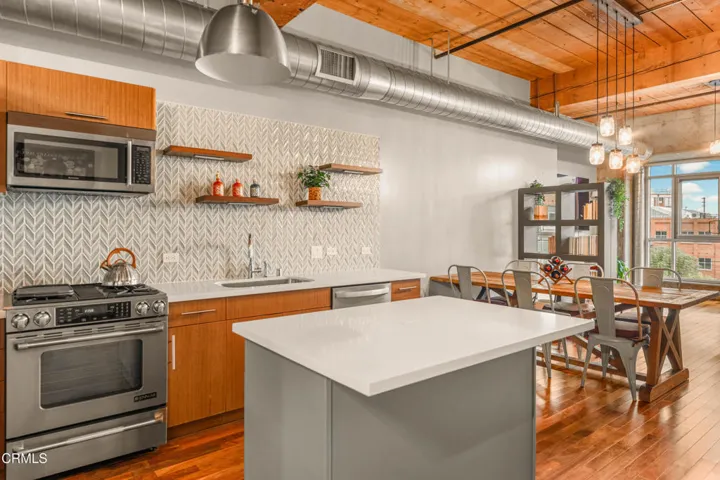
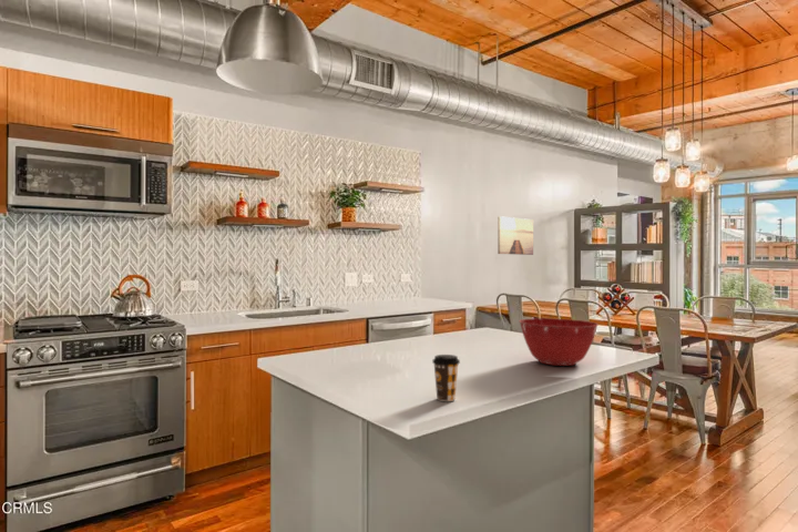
+ mixing bowl [519,317,600,367]
+ coffee cup [431,354,461,402]
+ wall art [497,215,534,256]
